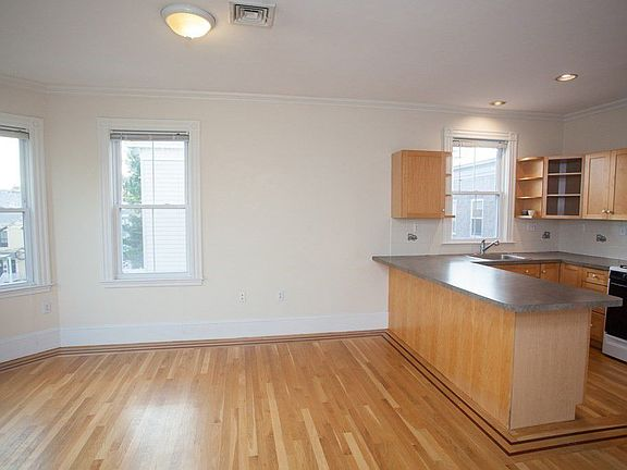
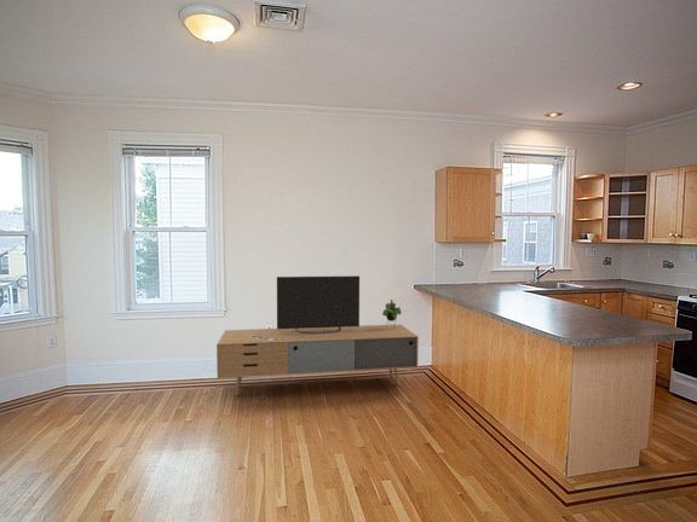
+ media console [215,274,420,396]
